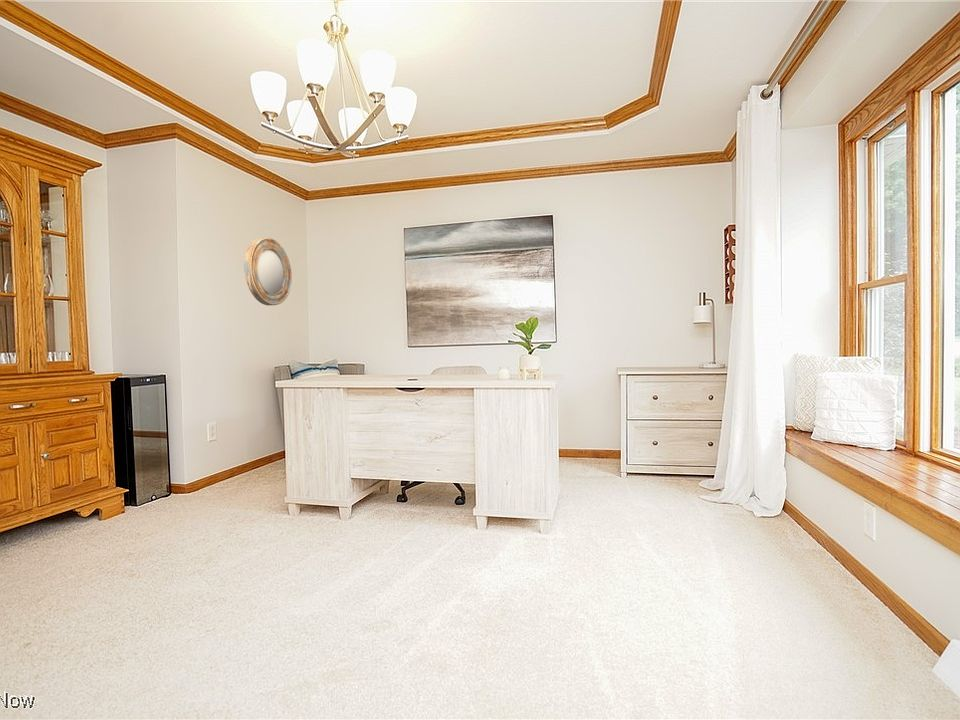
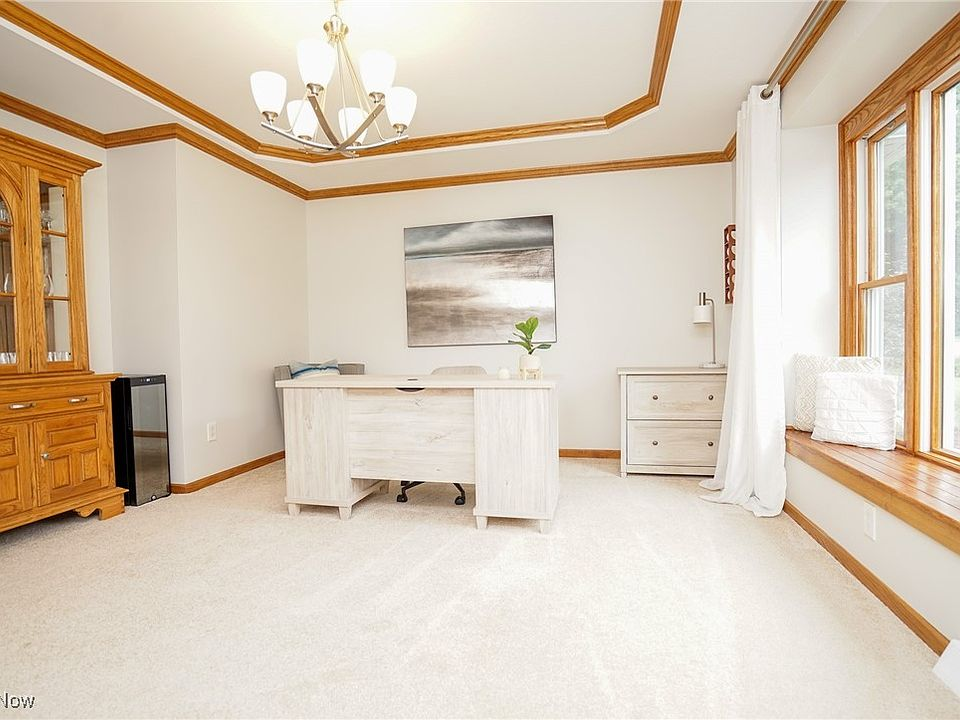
- home mirror [243,237,293,307]
